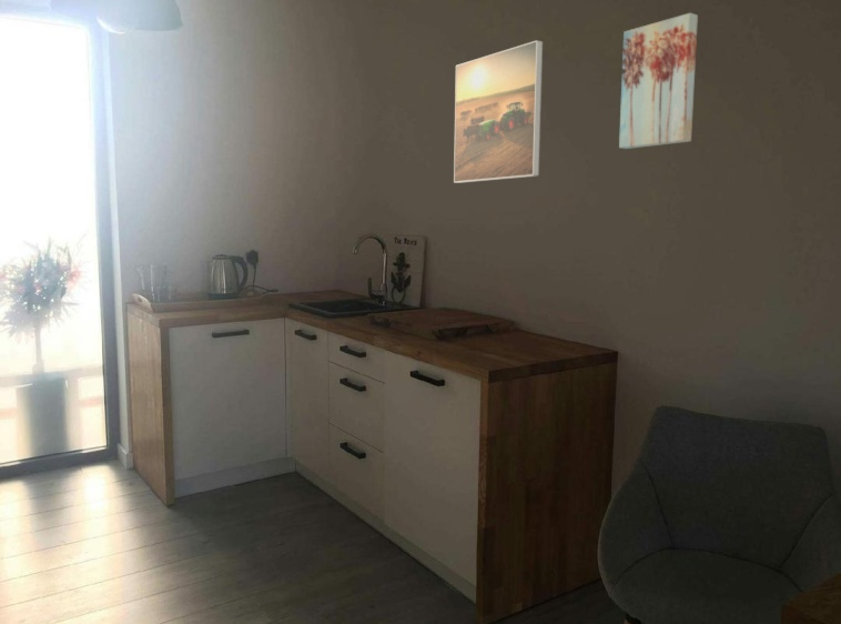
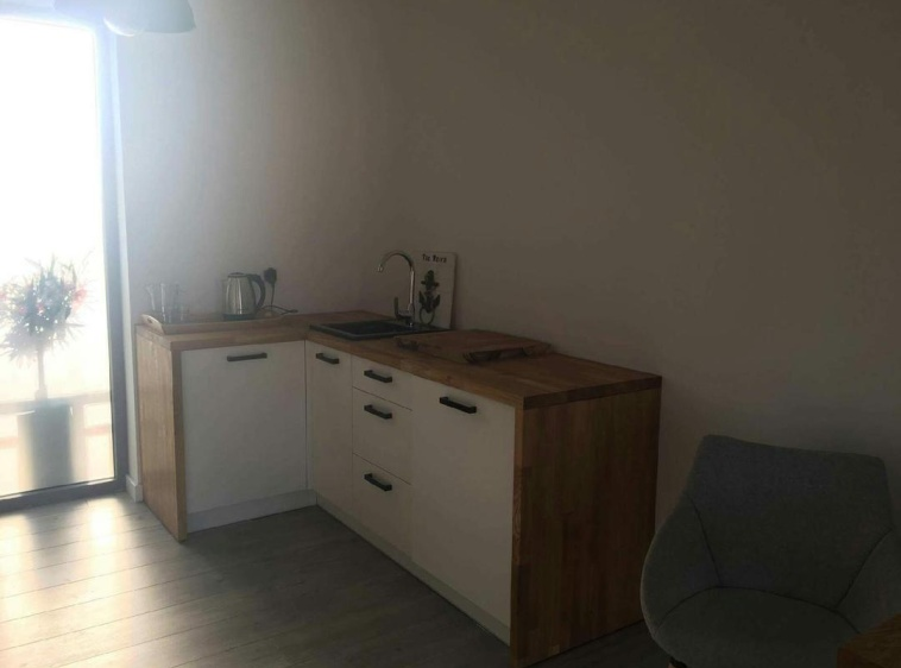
- wall art [618,12,699,150]
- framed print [453,39,544,184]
